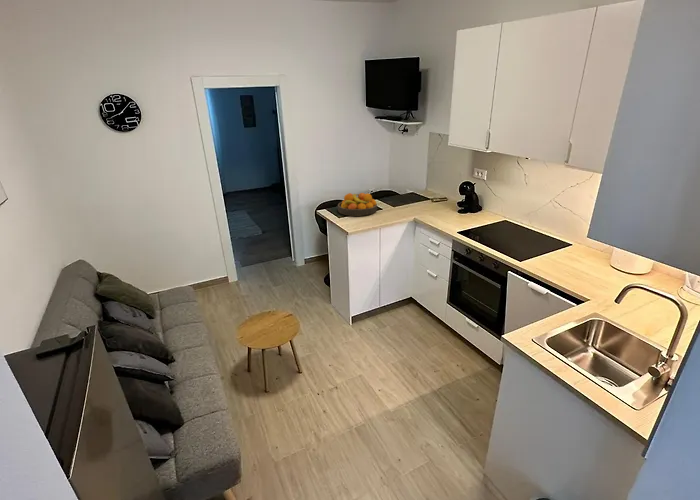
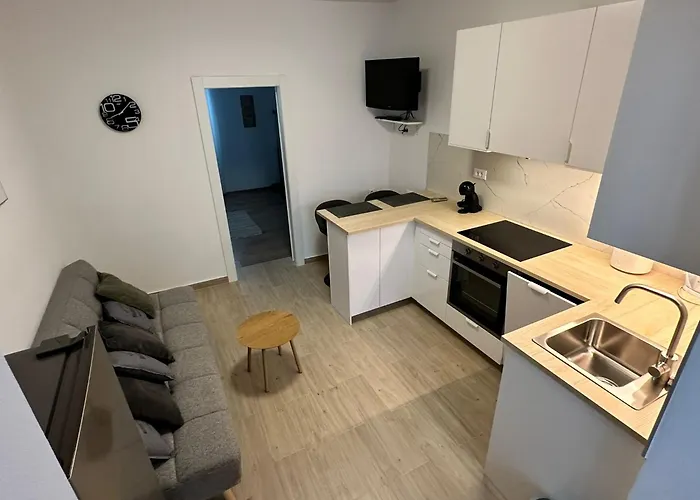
- fruit bowl [337,192,378,217]
